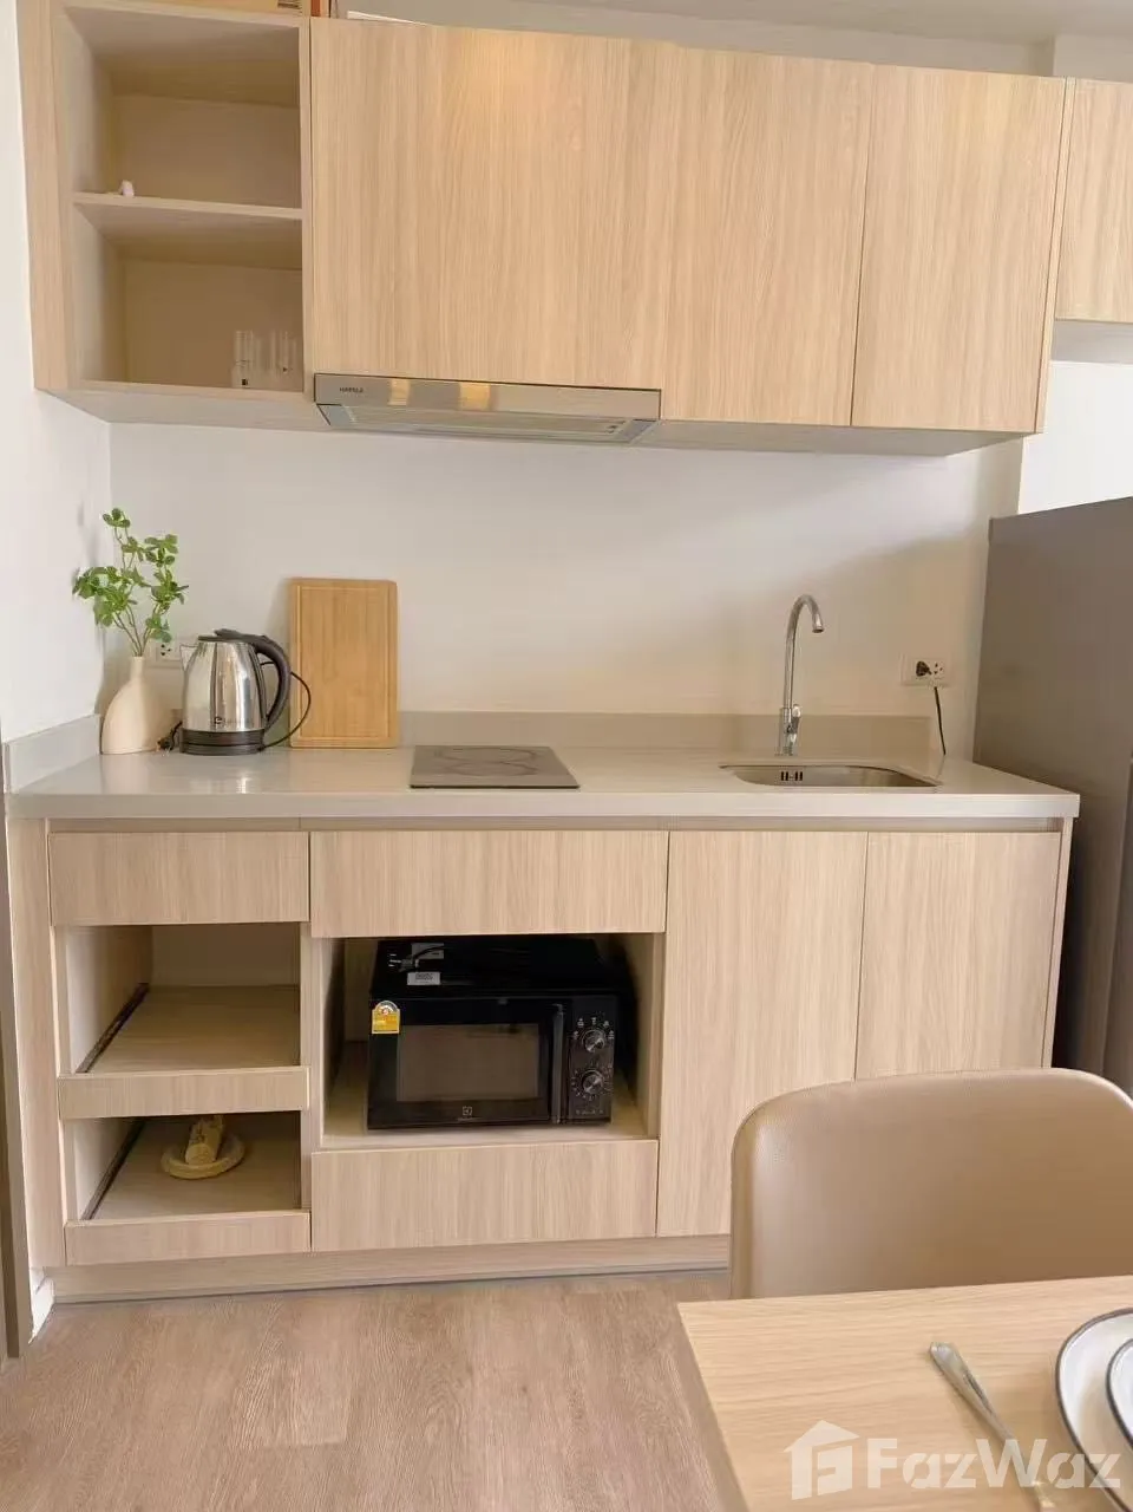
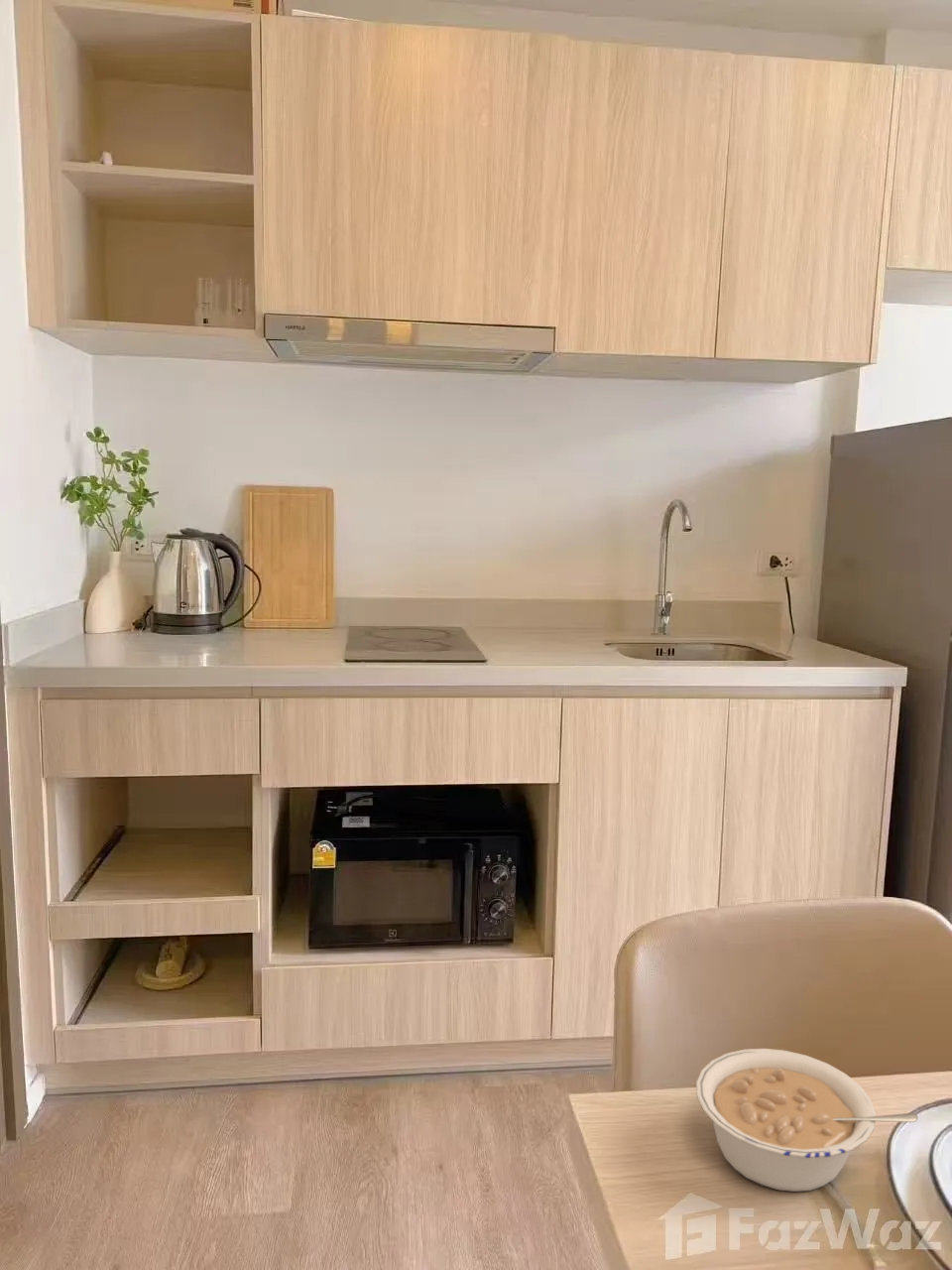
+ legume [695,1048,919,1193]
